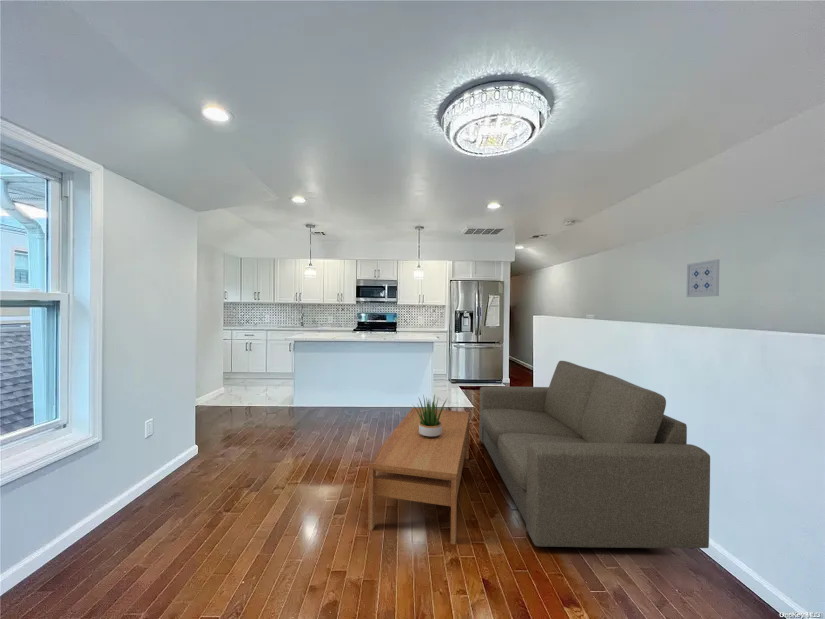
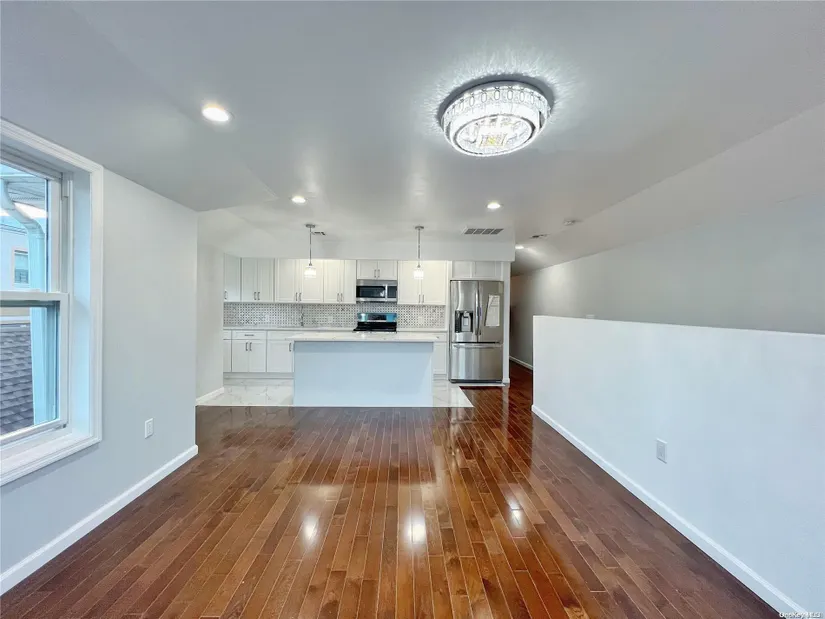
- potted plant [412,394,448,437]
- wall art [686,258,720,298]
- coffee table [367,407,471,545]
- sofa [478,360,711,550]
